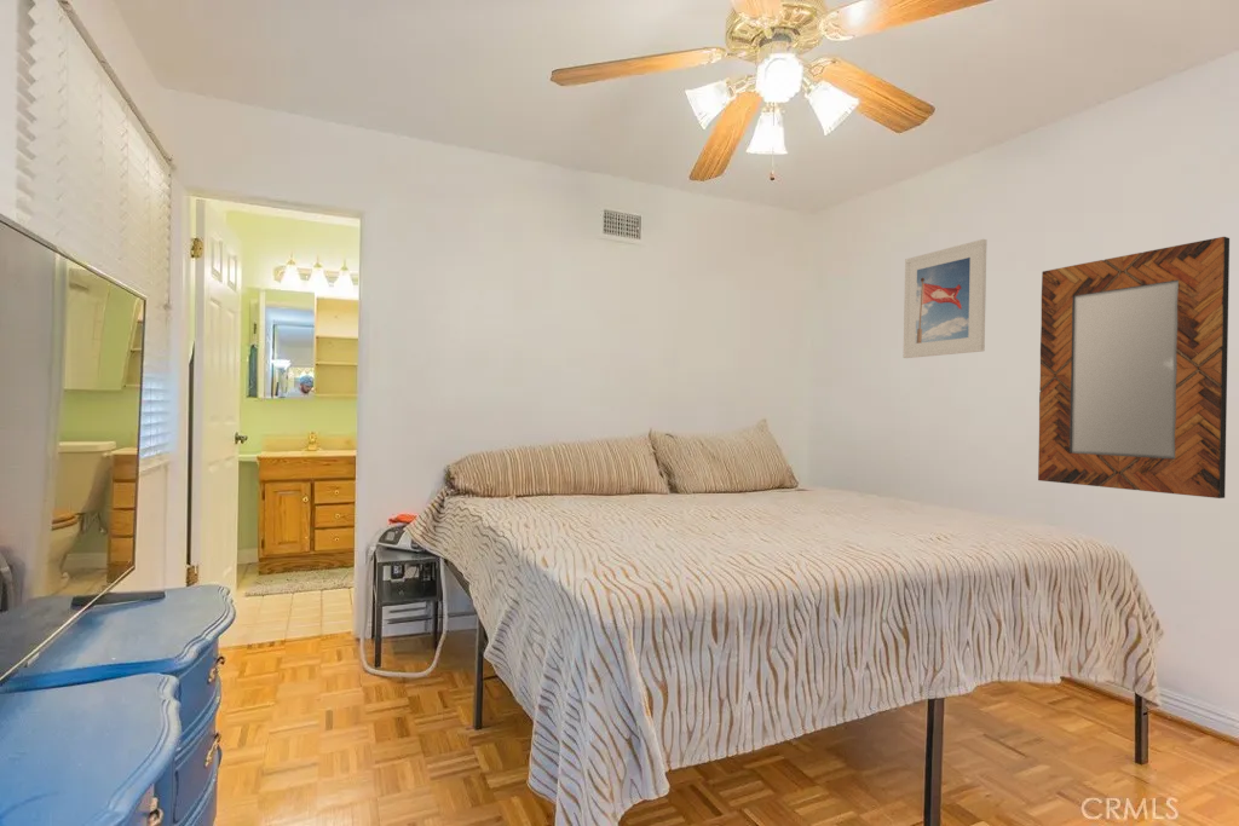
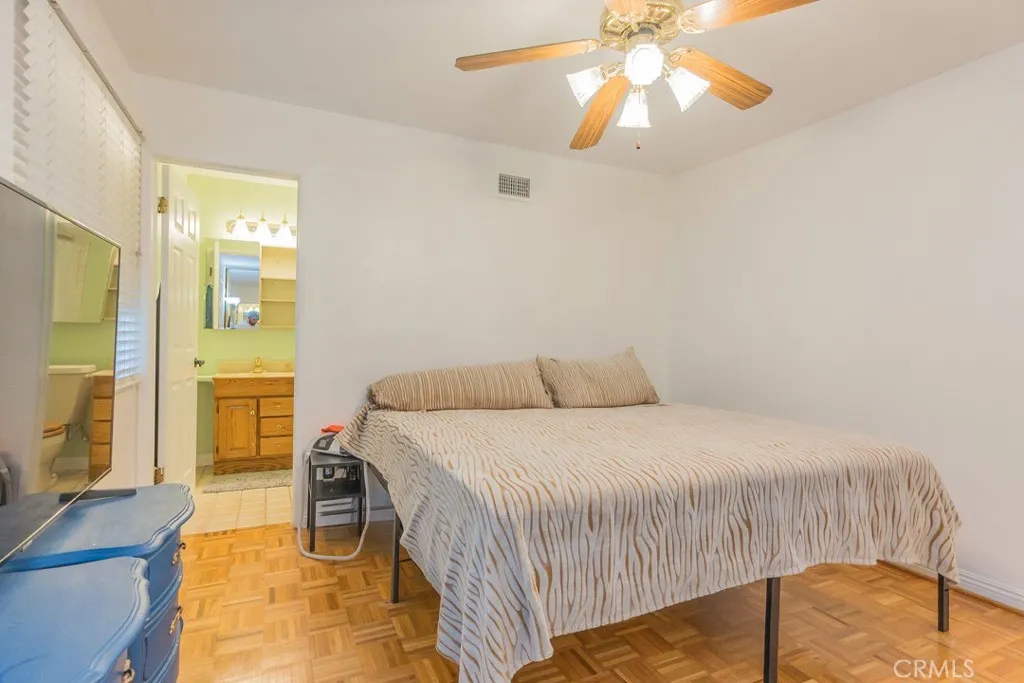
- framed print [903,238,987,359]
- home mirror [1037,236,1231,499]
